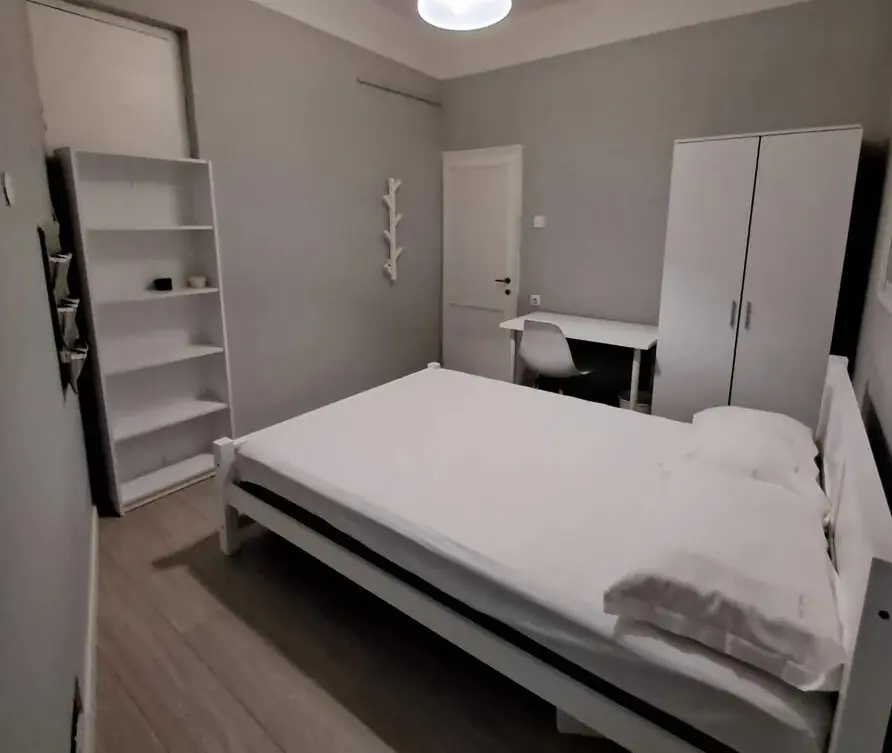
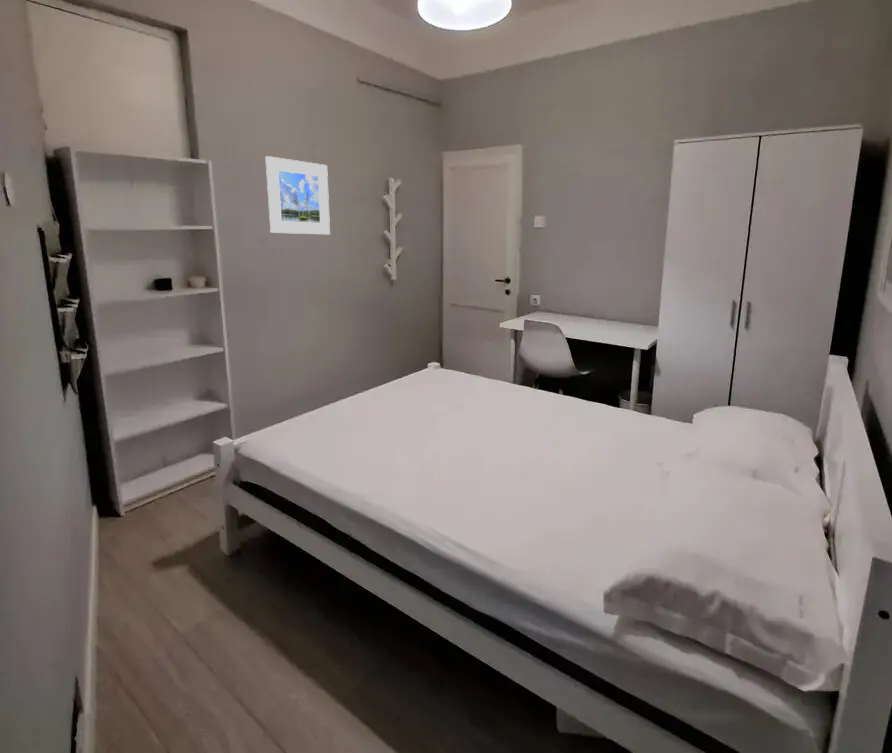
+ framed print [265,155,331,236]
